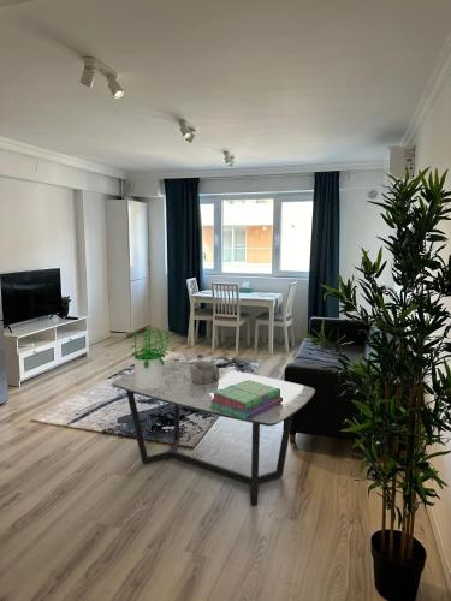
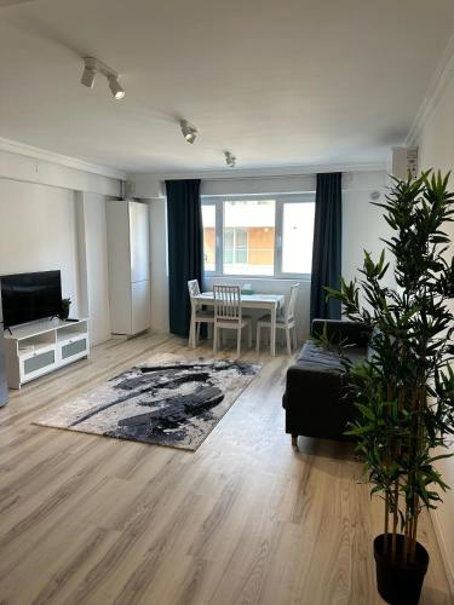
- potted plant [129,327,174,389]
- coffee table [111,361,316,506]
- stack of books [210,379,283,421]
- decorative bowl [190,359,219,385]
